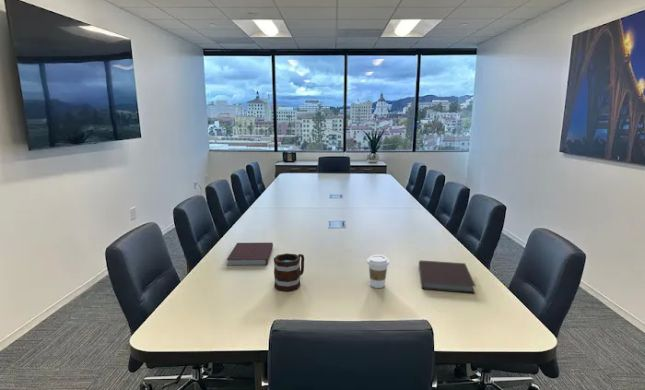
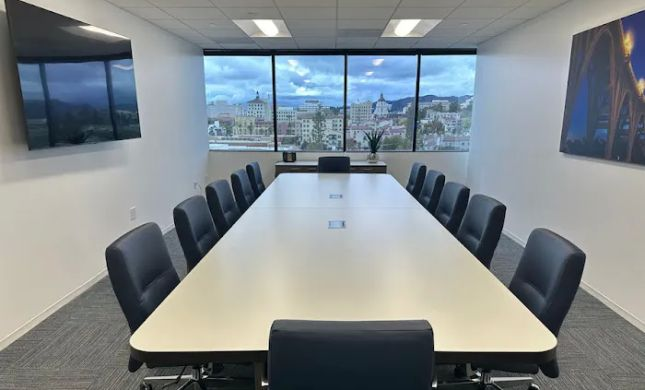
- notebook [418,260,477,294]
- mug [273,252,305,292]
- coffee cup [366,254,390,289]
- notebook [226,242,274,267]
